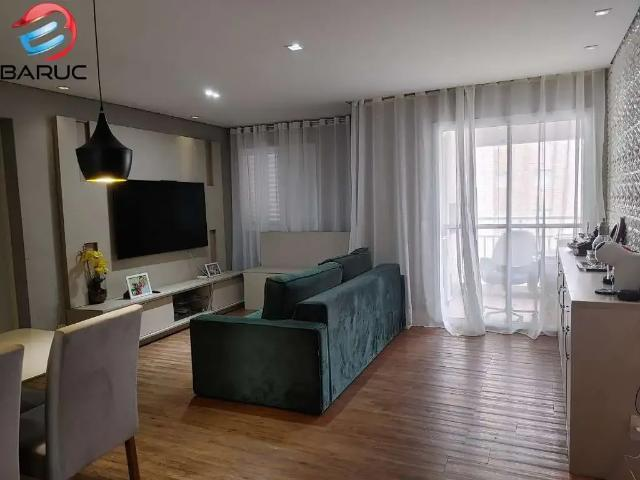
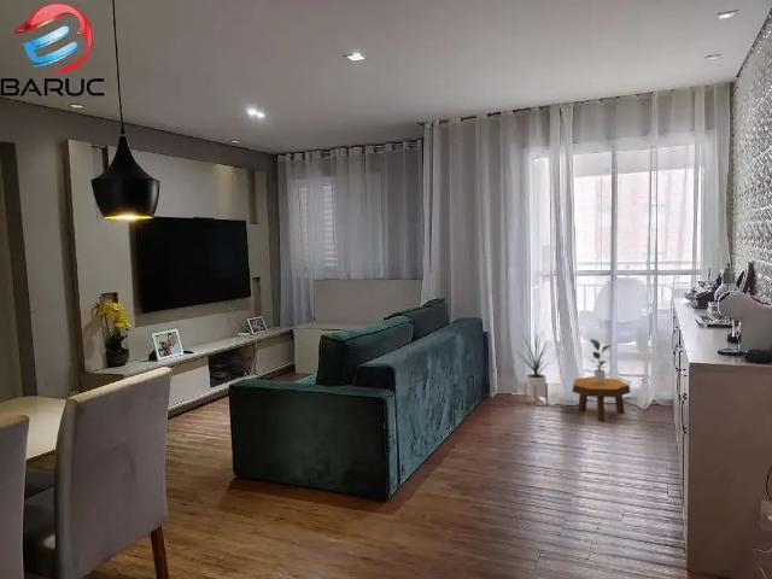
+ footstool [572,376,631,422]
+ house plant [515,331,554,408]
+ potted plant [589,338,613,385]
